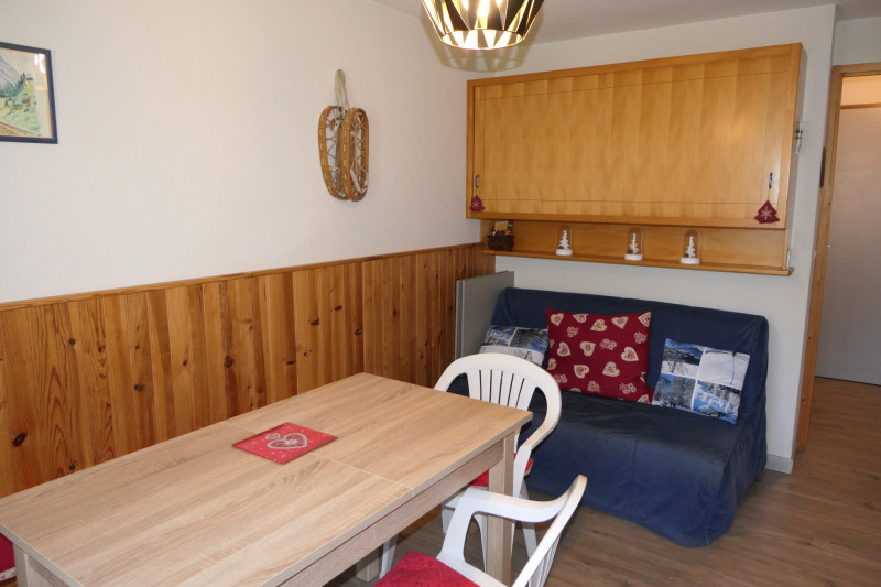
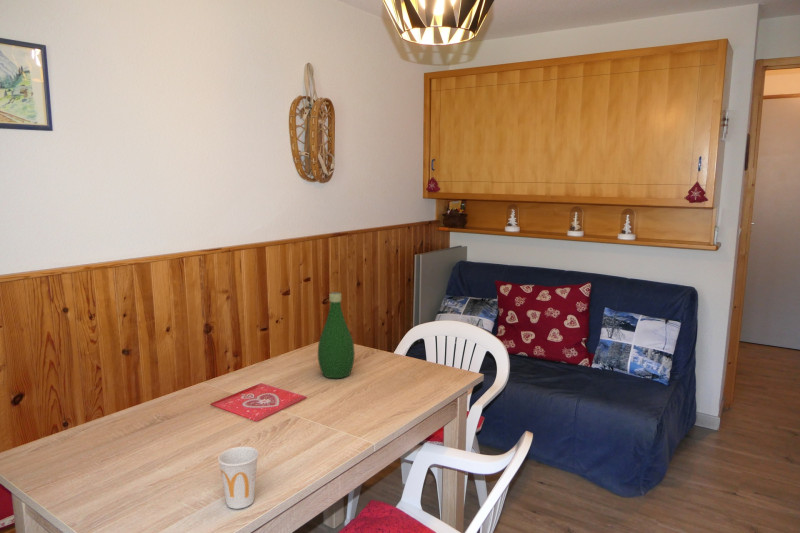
+ bottle [317,291,356,379]
+ cup [217,446,260,510]
